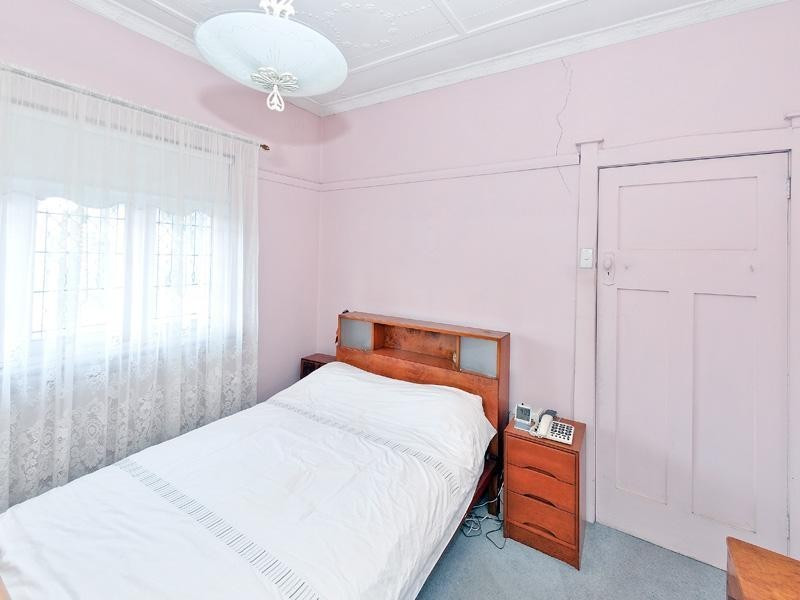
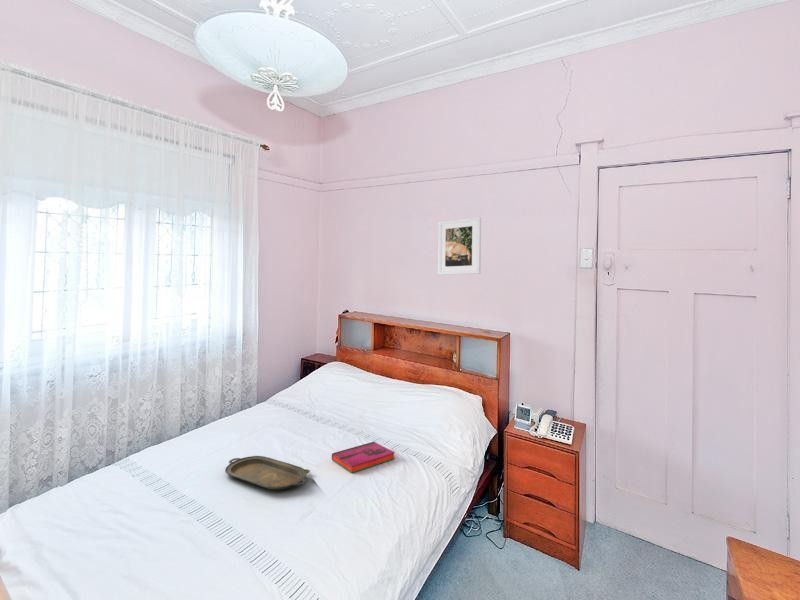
+ serving tray [224,455,311,491]
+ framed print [437,216,482,276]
+ hardback book [331,441,396,474]
